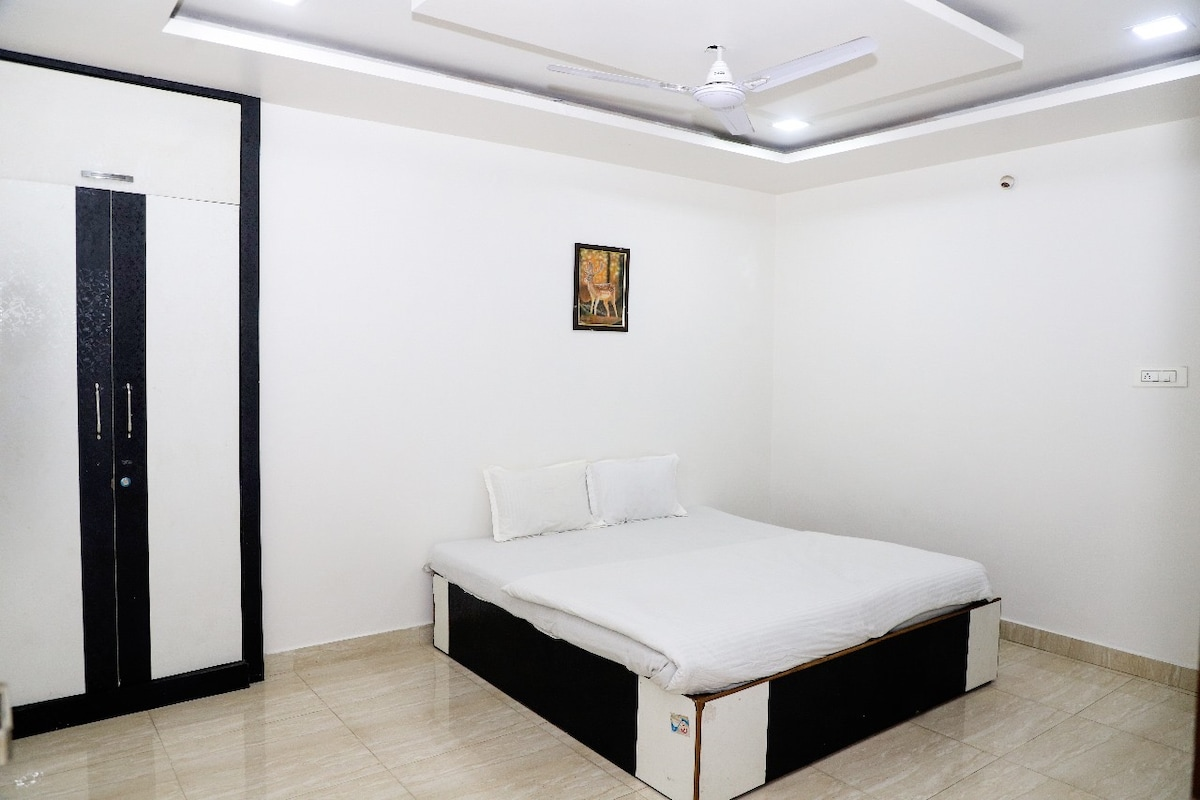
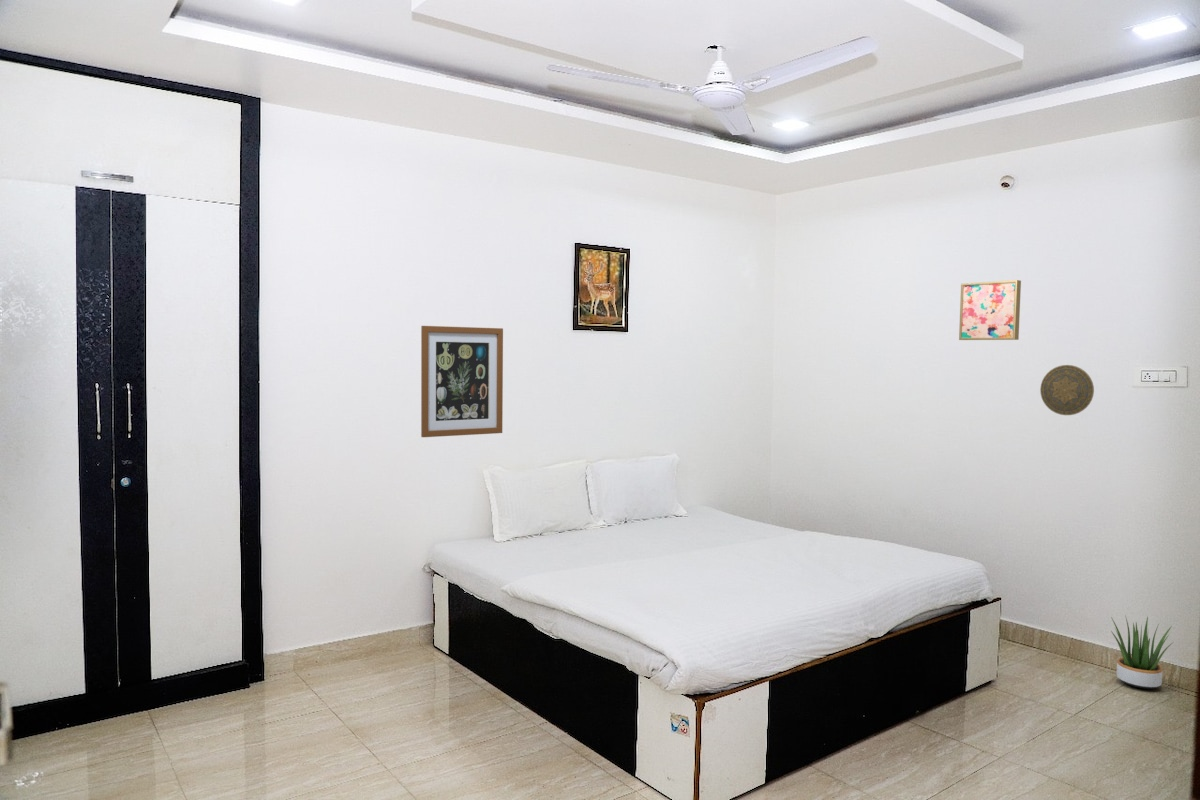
+ wall art [420,325,504,438]
+ decorative plate [1039,364,1095,416]
+ potted plant [1110,615,1173,690]
+ wall art [958,279,1022,341]
